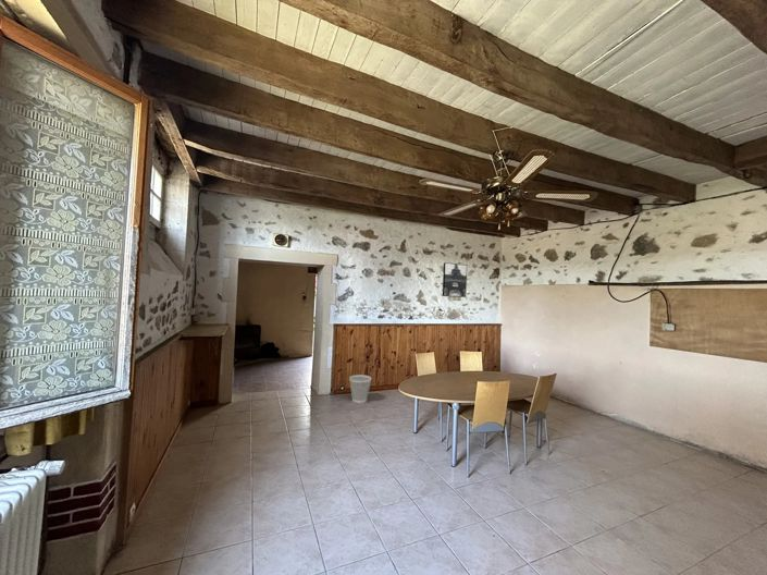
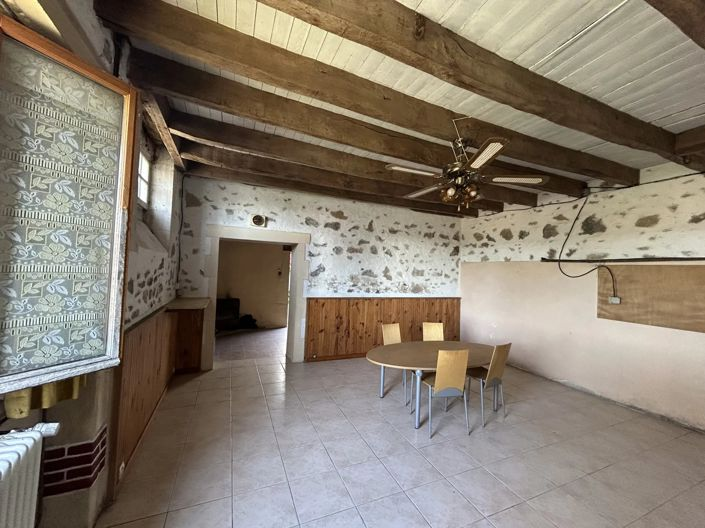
- wall art [442,261,468,298]
- wastebasket [348,374,373,404]
